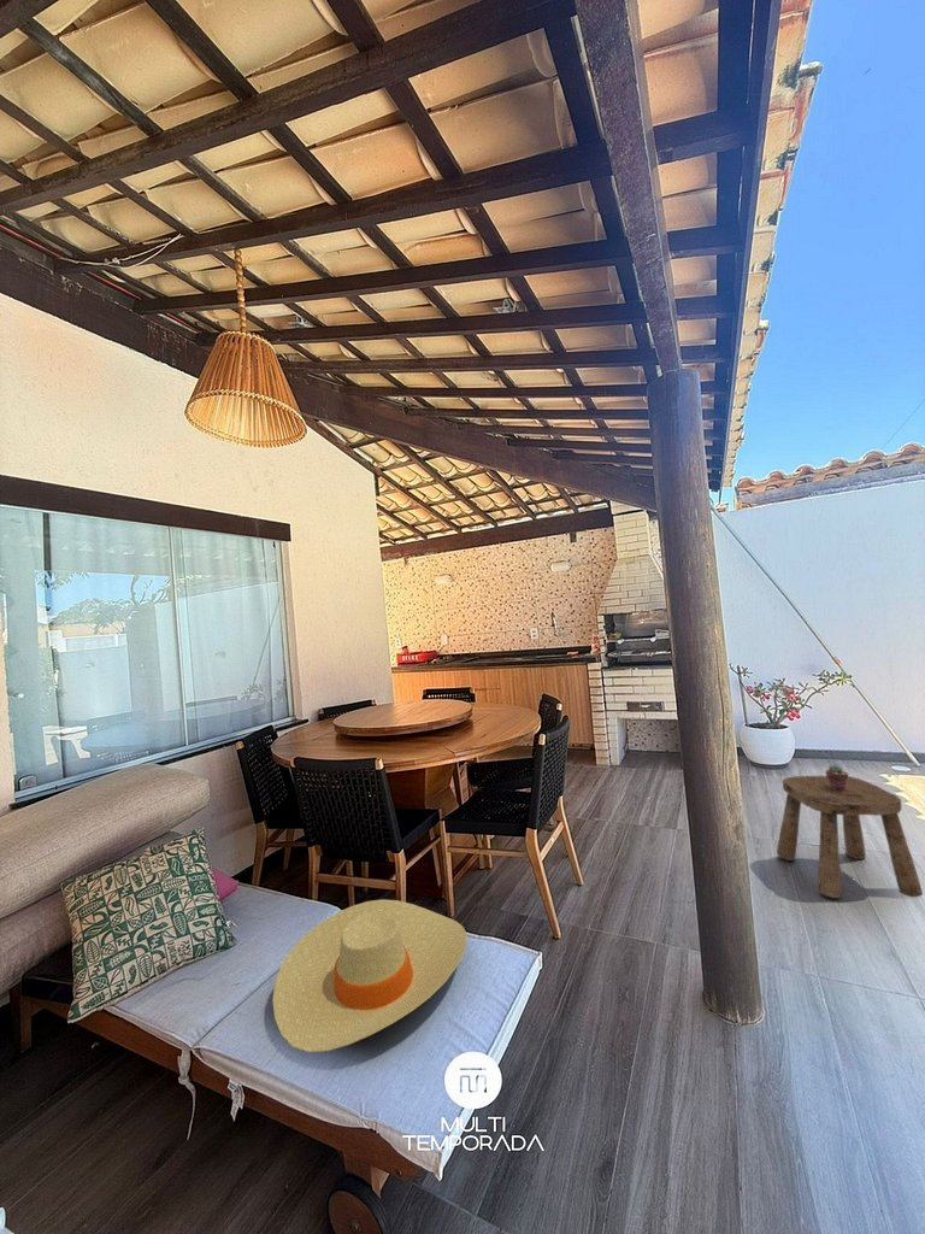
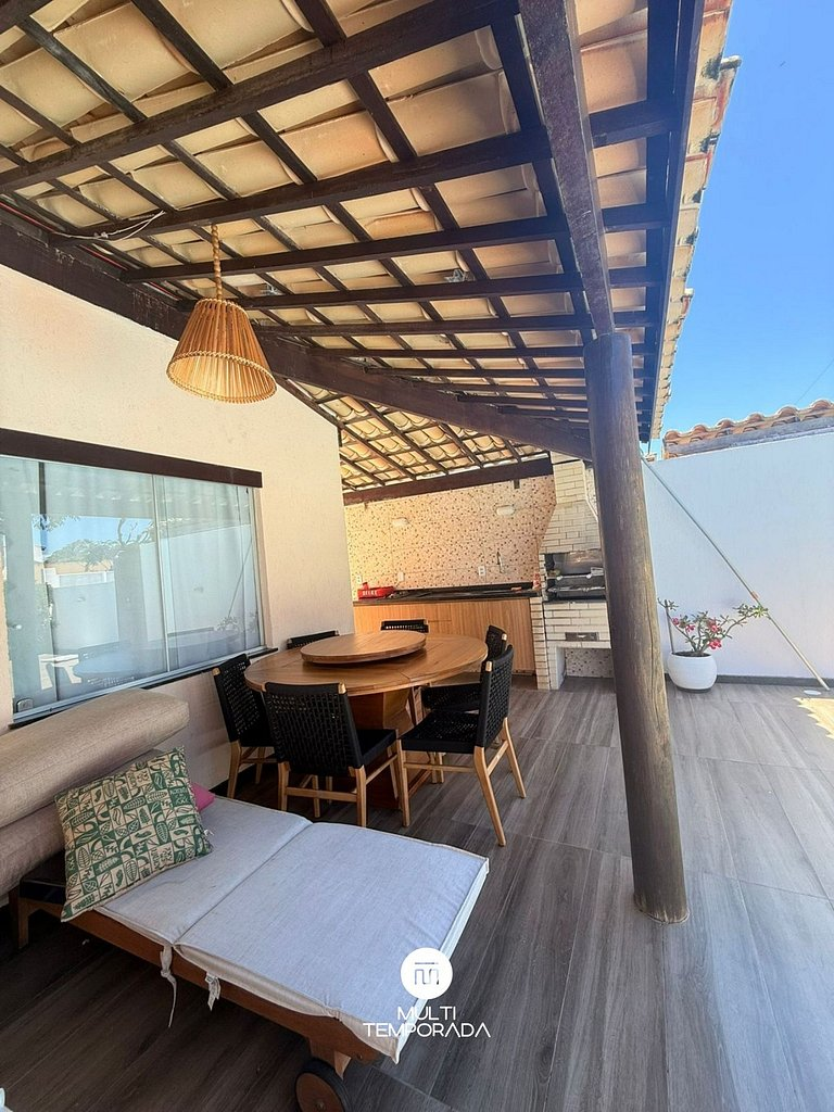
- stool [776,775,924,899]
- straw hat [271,898,467,1053]
- potted succulent [825,763,849,791]
